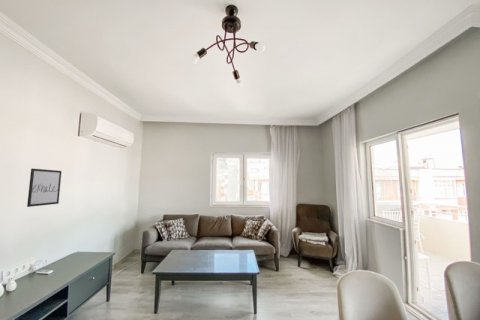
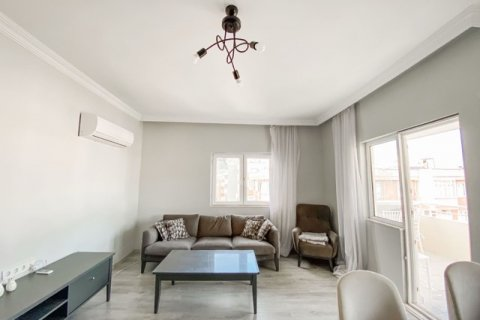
- wall art [26,167,62,208]
